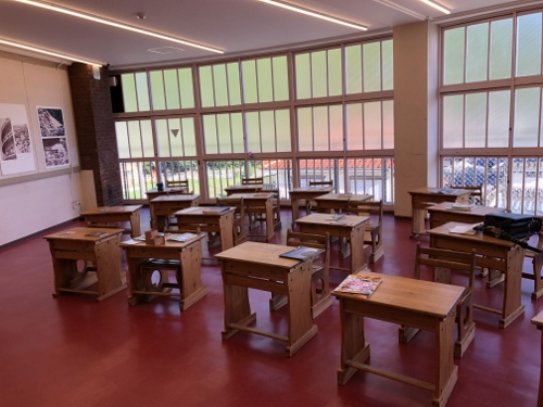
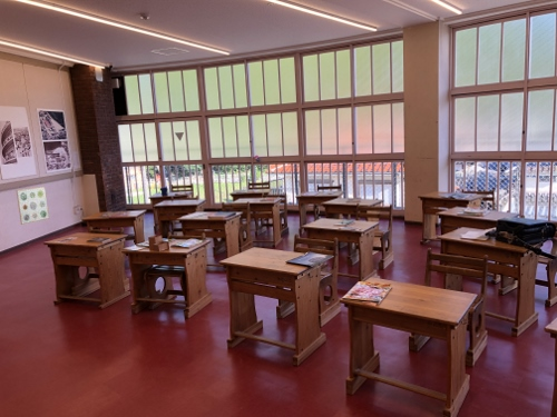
+ wall art [16,186,50,226]
